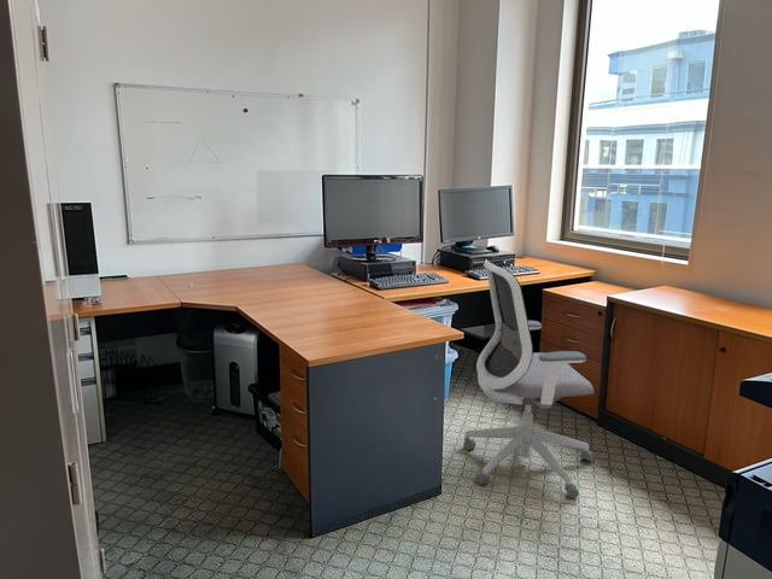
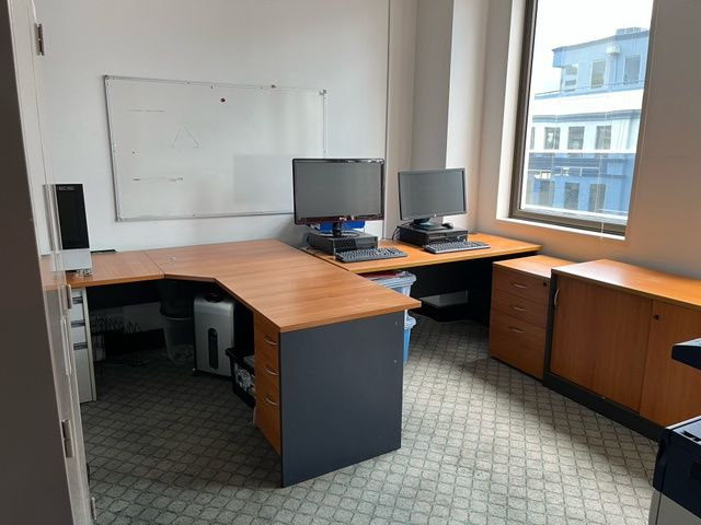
- office chair [462,259,595,499]
